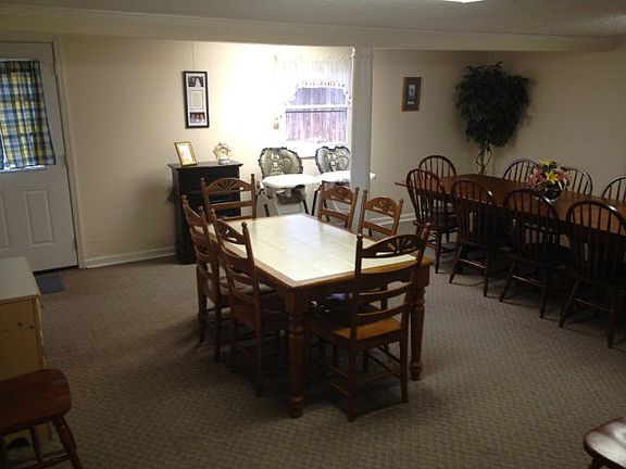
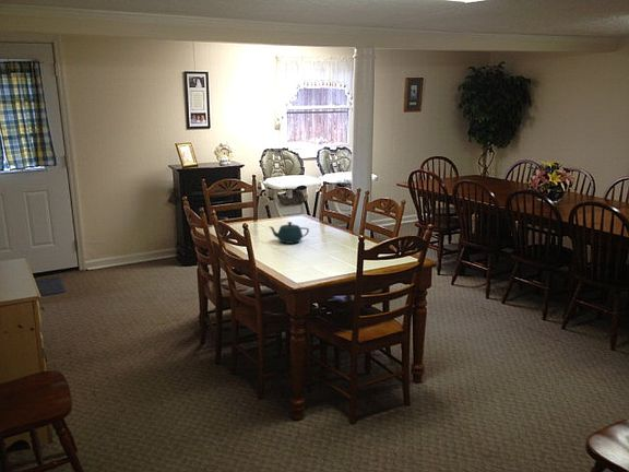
+ teapot [268,221,310,245]
